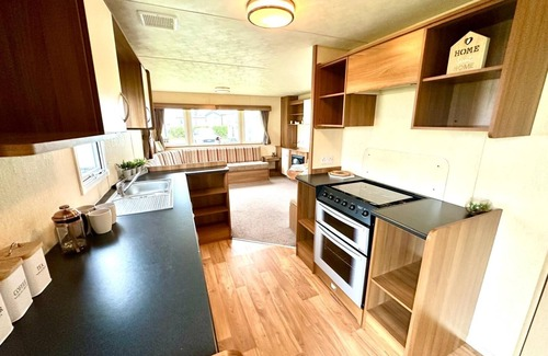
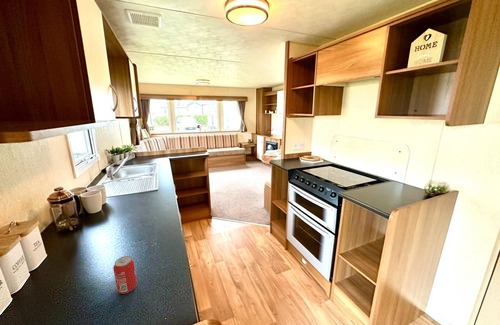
+ beverage can [112,255,138,295]
